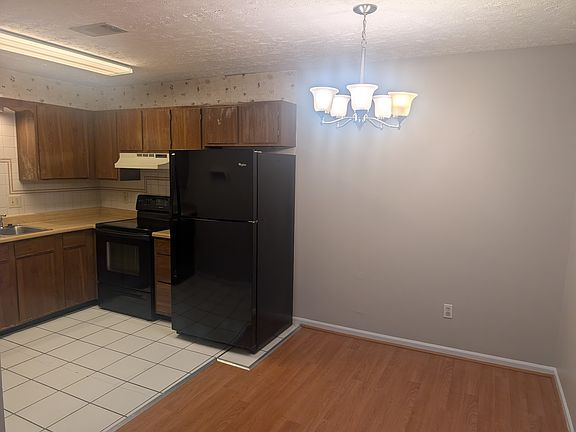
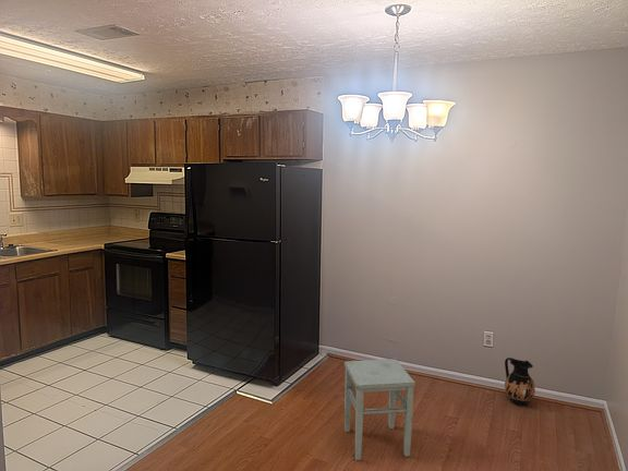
+ ceramic jug [504,357,536,407]
+ stool [343,358,416,461]
